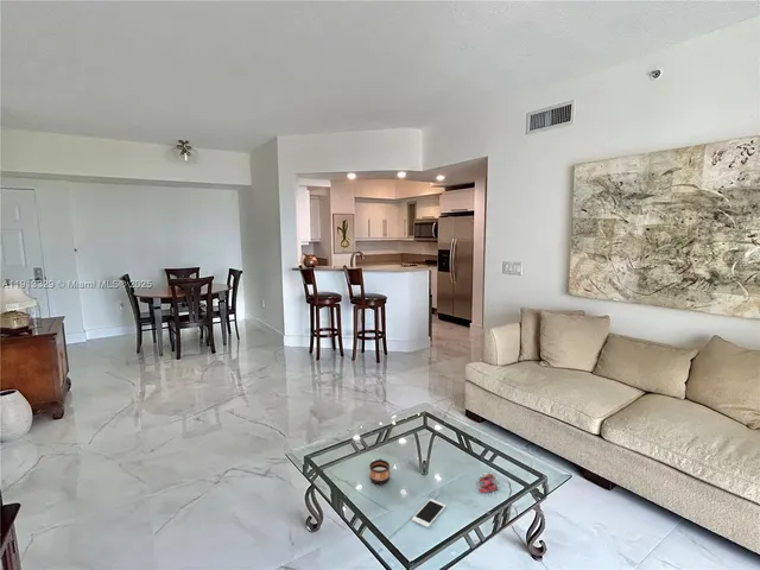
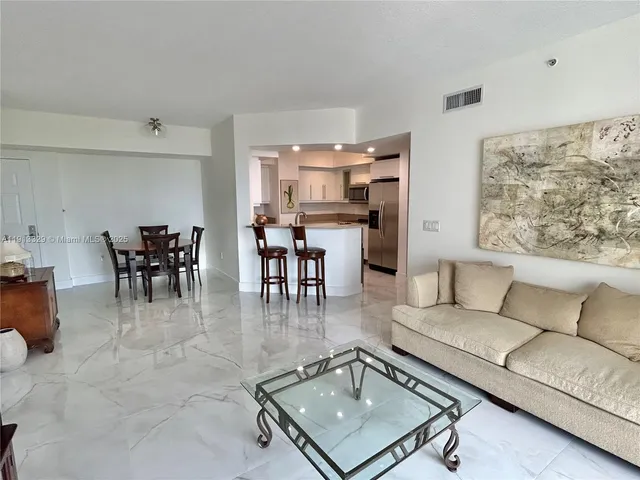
- dried flowers [475,471,501,494]
- cup [368,458,391,486]
- cell phone [411,498,446,528]
